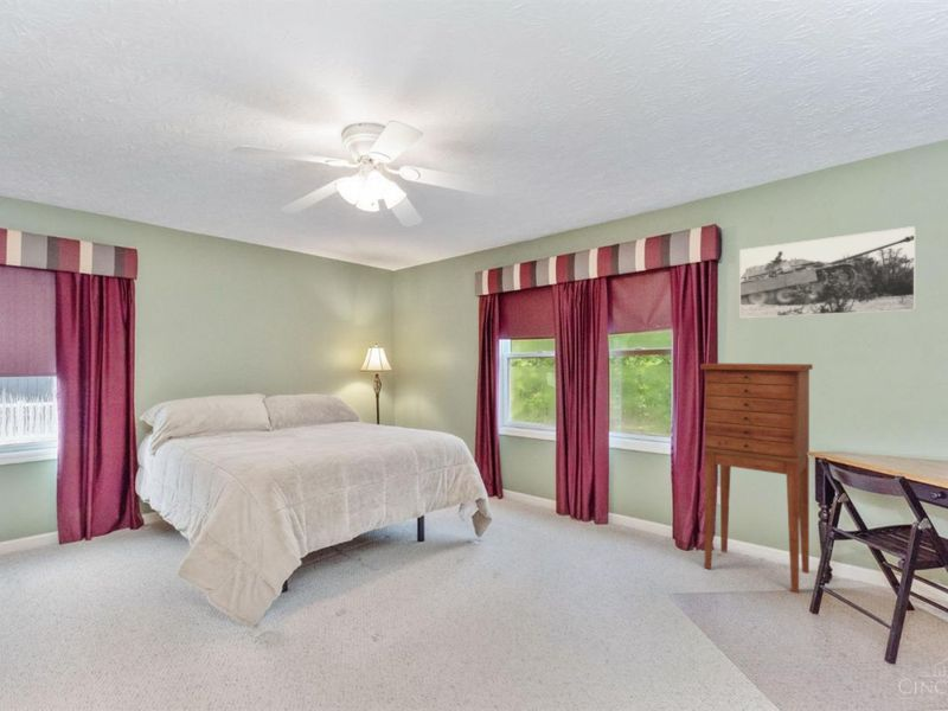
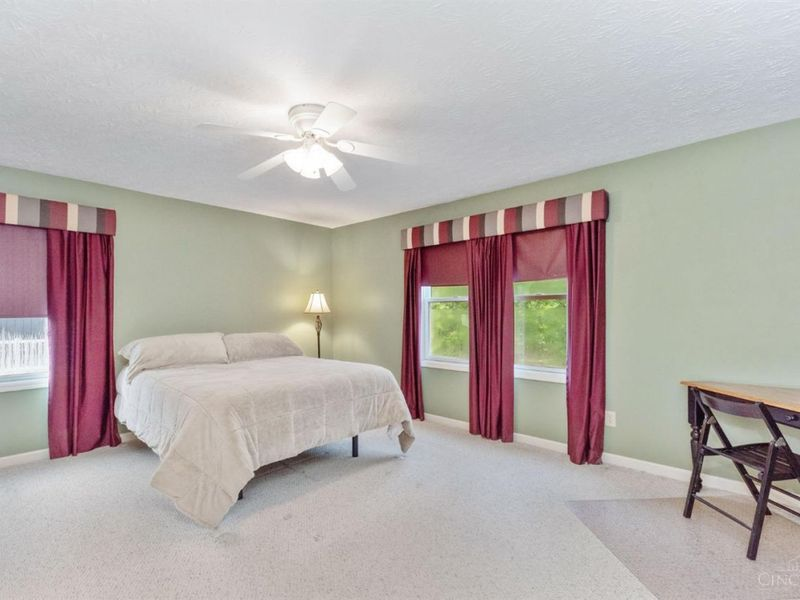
- cabinet [699,363,814,595]
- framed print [738,225,916,320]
